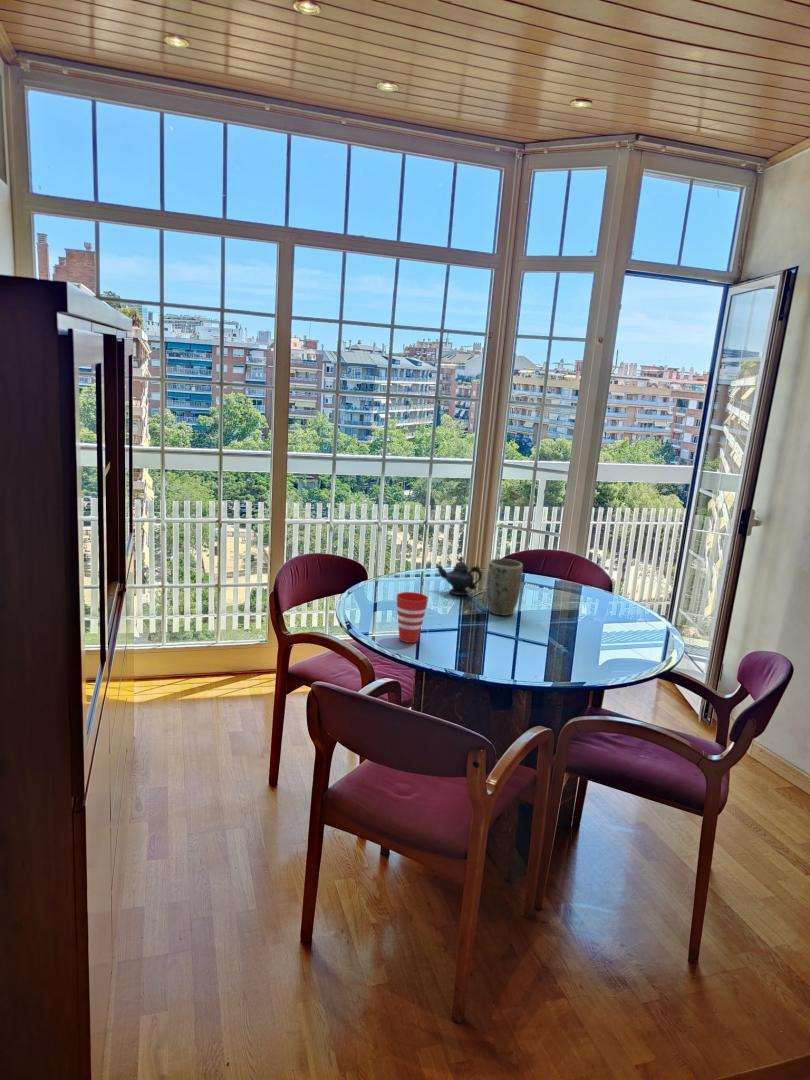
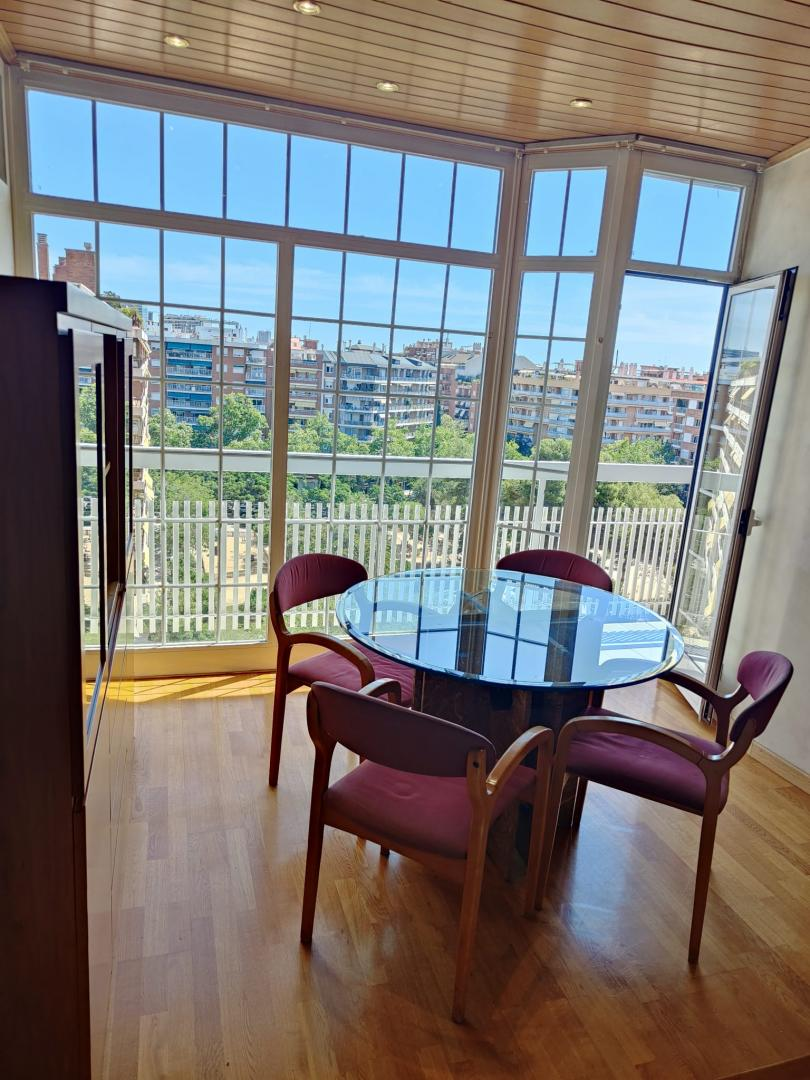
- cup [396,591,429,644]
- plant pot [485,558,524,616]
- teapot [436,555,483,596]
